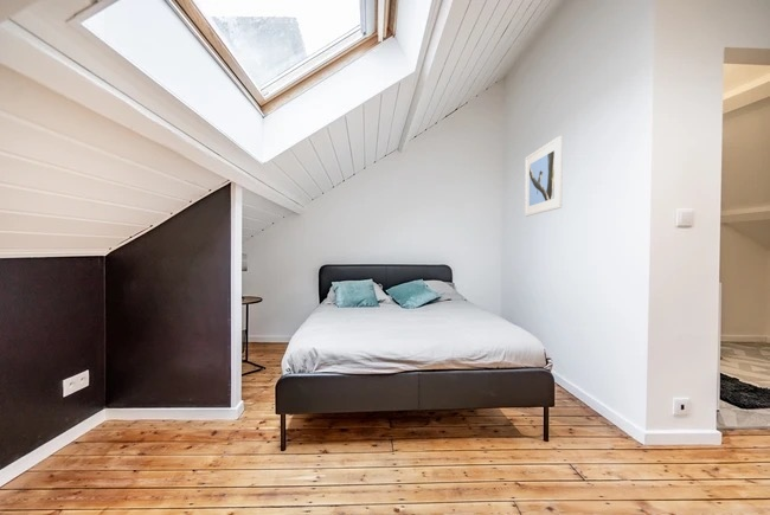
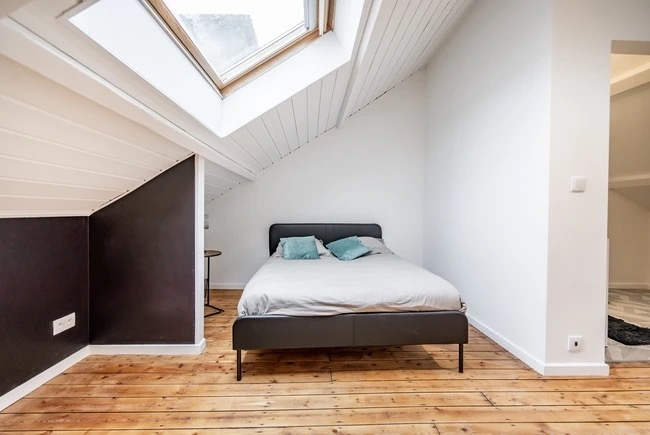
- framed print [524,135,564,218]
